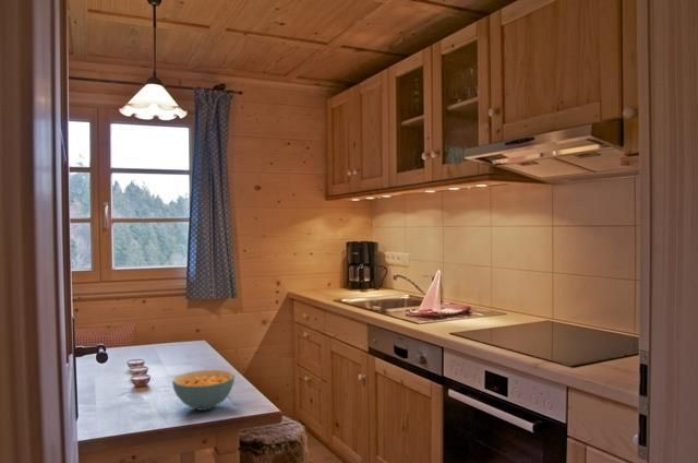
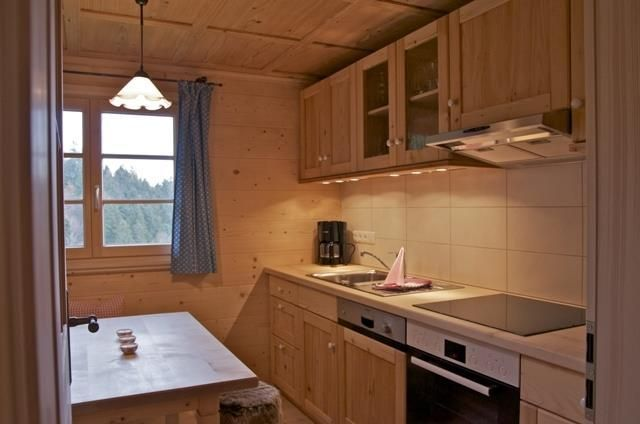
- cereal bowl [171,369,236,412]
